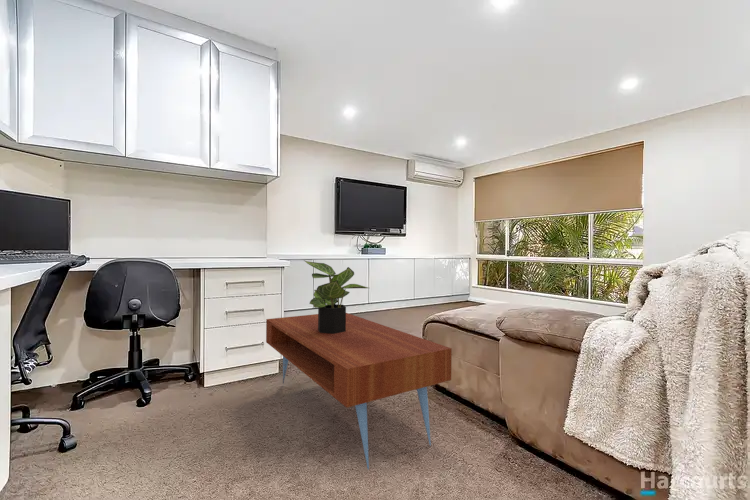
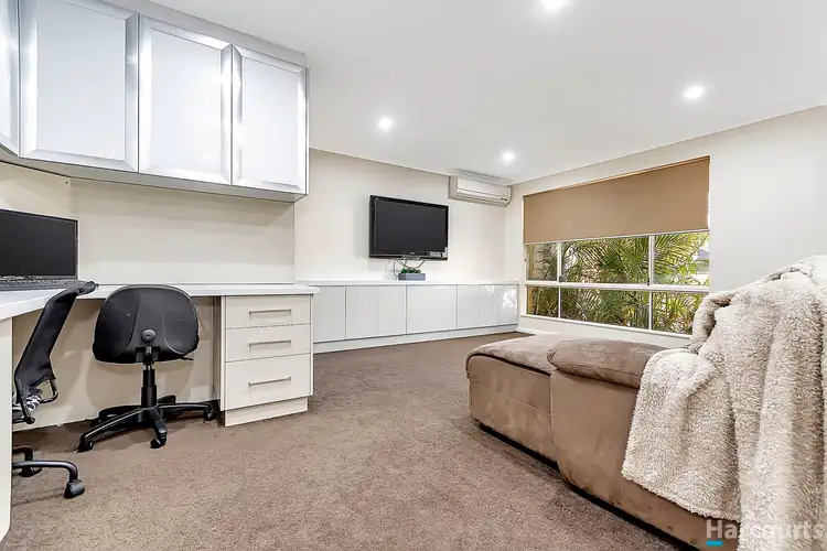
- coffee table [265,312,453,471]
- potted plant [303,260,369,334]
